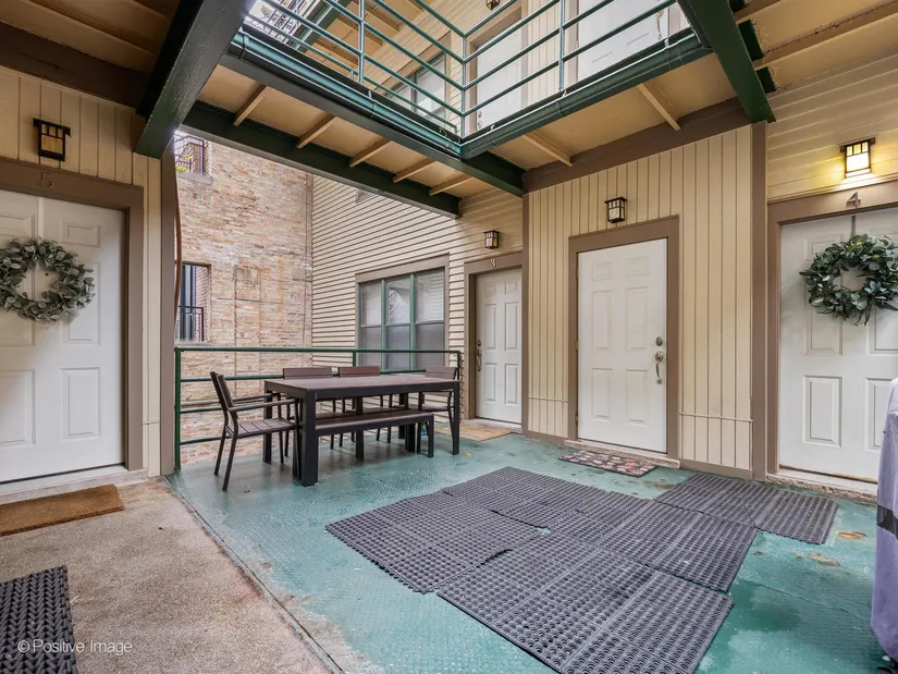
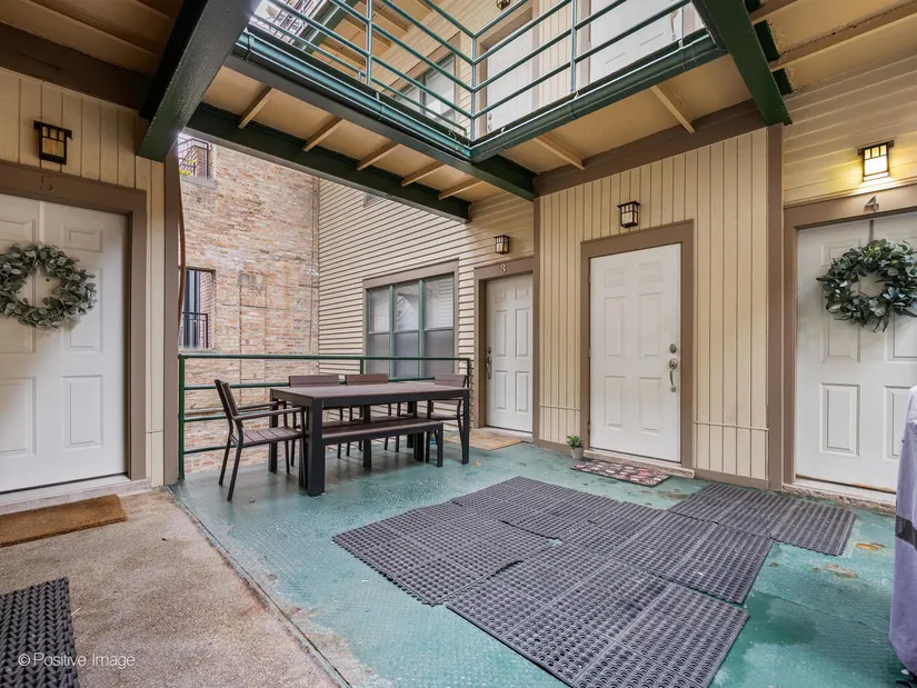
+ potted plant [566,433,586,460]
